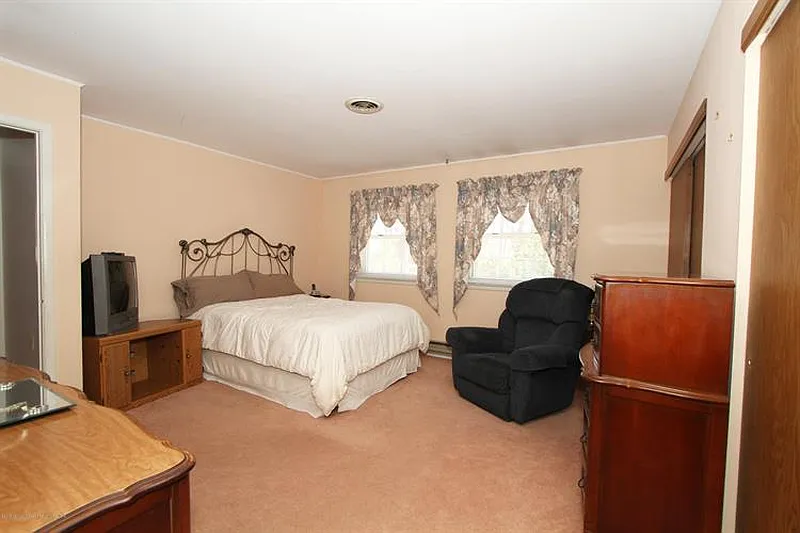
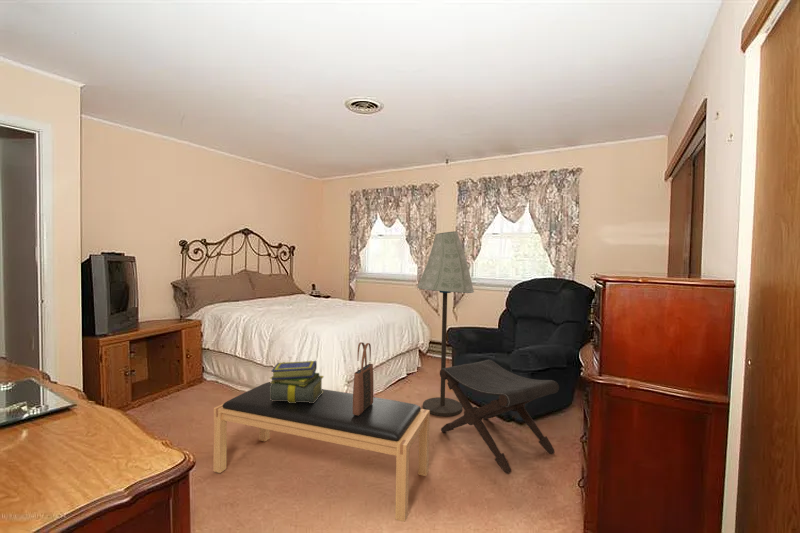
+ floor lamp [416,230,475,417]
+ stack of books [269,360,325,403]
+ bench [212,381,431,523]
+ footstool [439,359,560,474]
+ tote bag [352,341,374,416]
